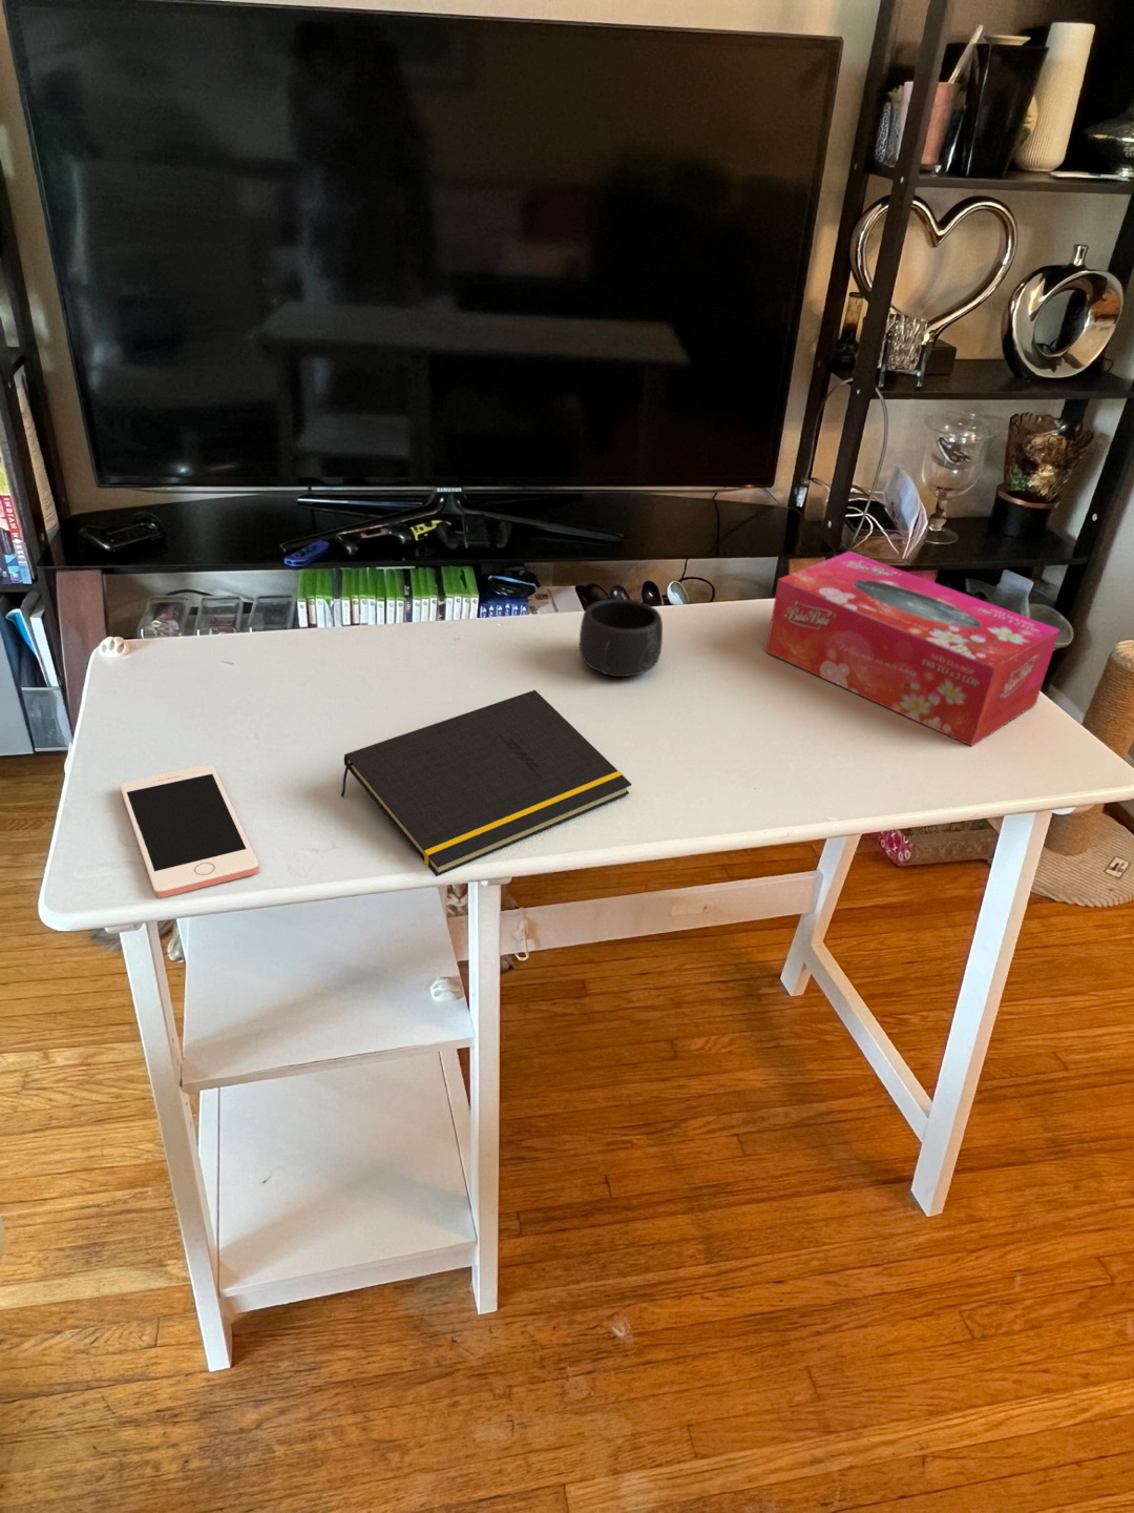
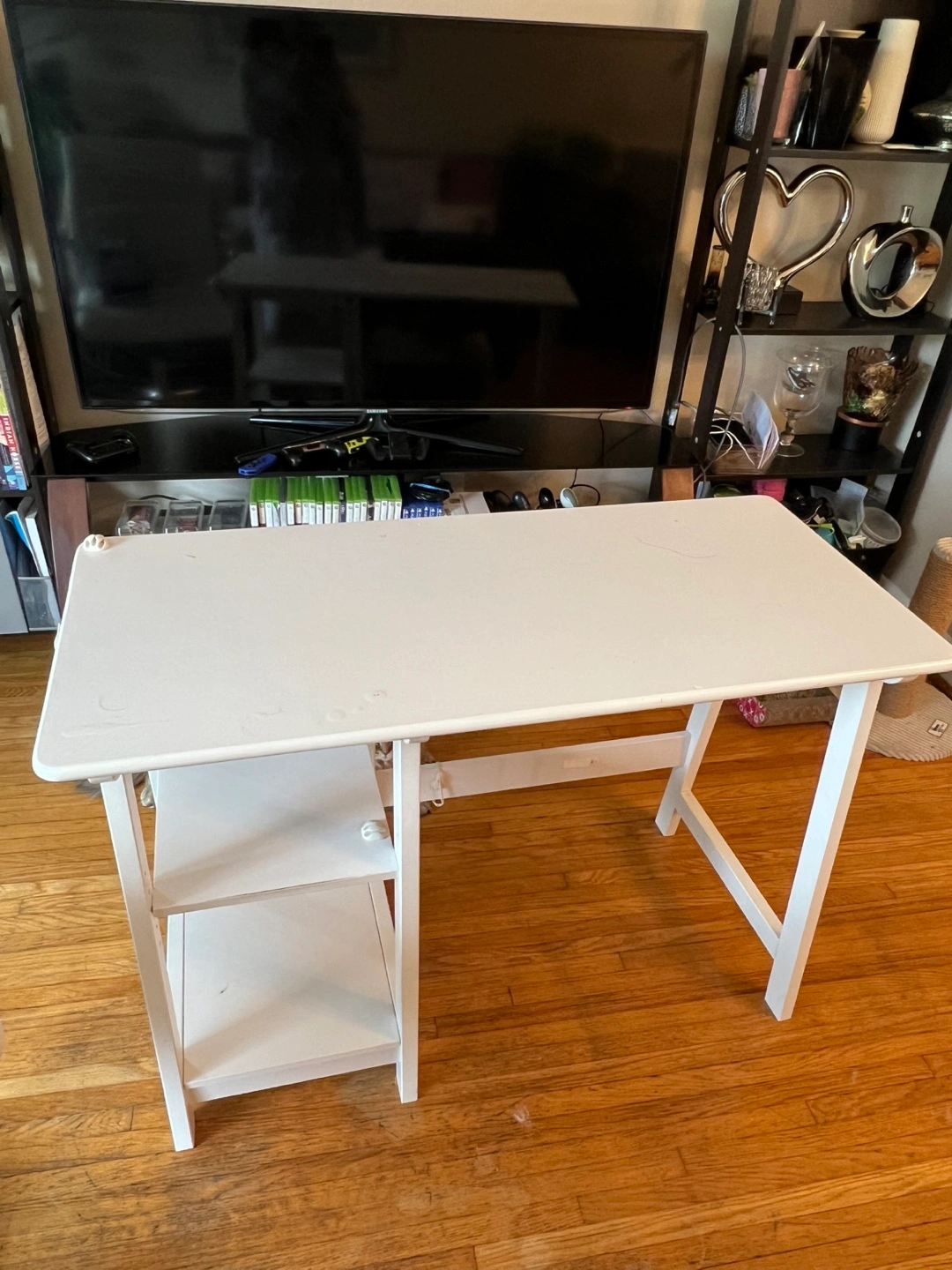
- notepad [341,690,634,877]
- tissue box [766,550,1061,747]
- cell phone [119,764,261,898]
- mug [579,598,663,678]
